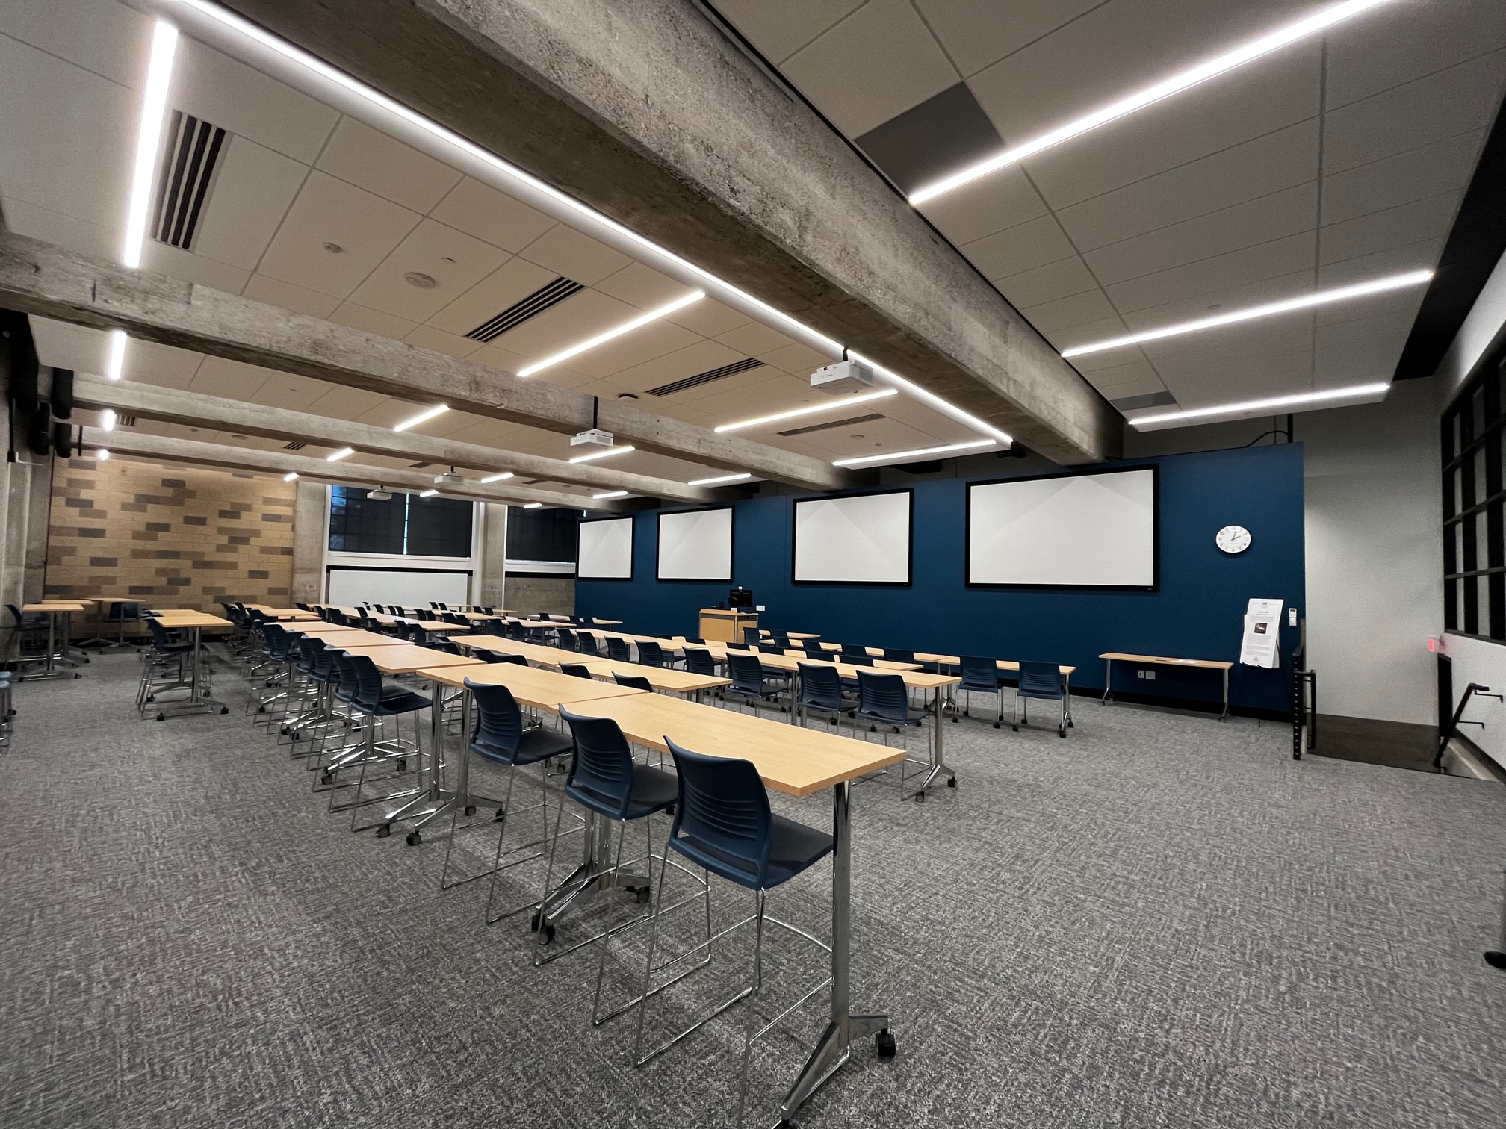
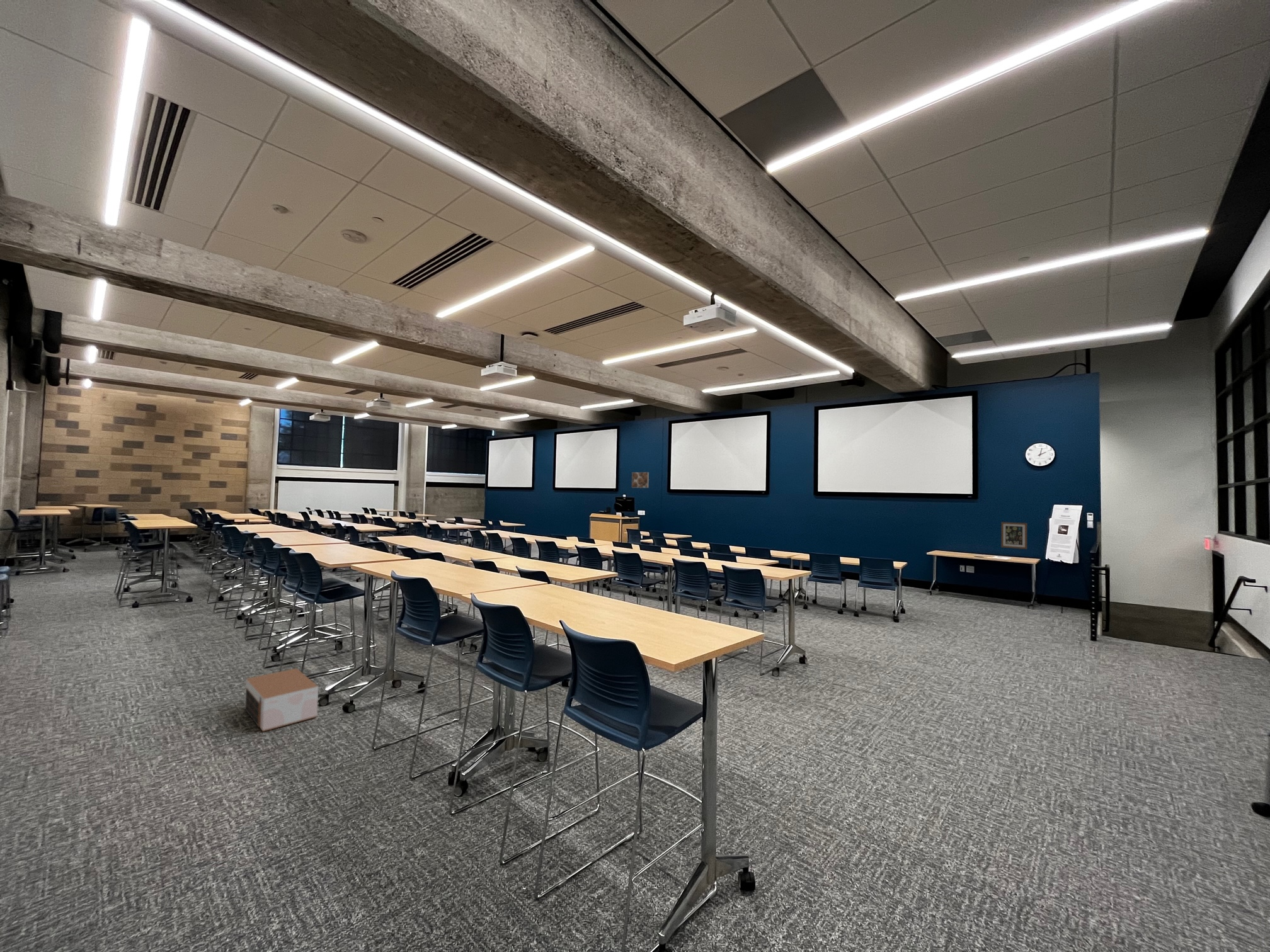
+ cardboard box [244,667,319,732]
+ wall art [1000,521,1027,550]
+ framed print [631,472,649,489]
